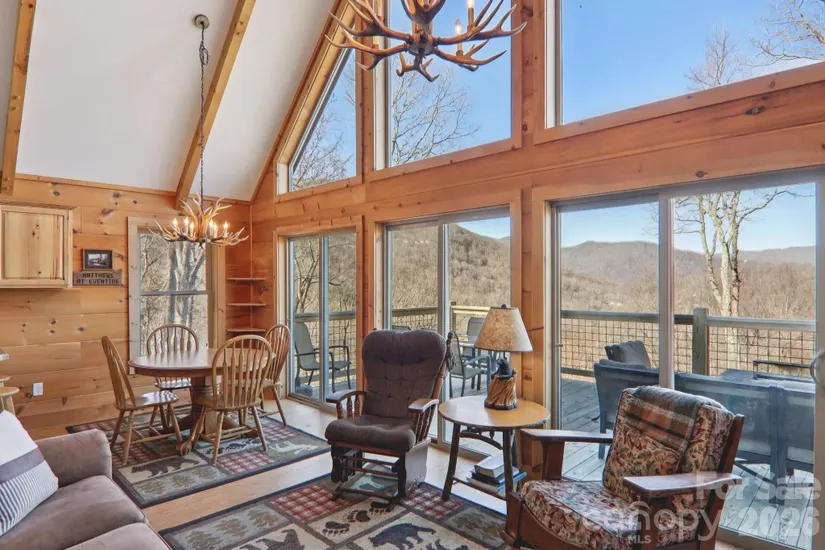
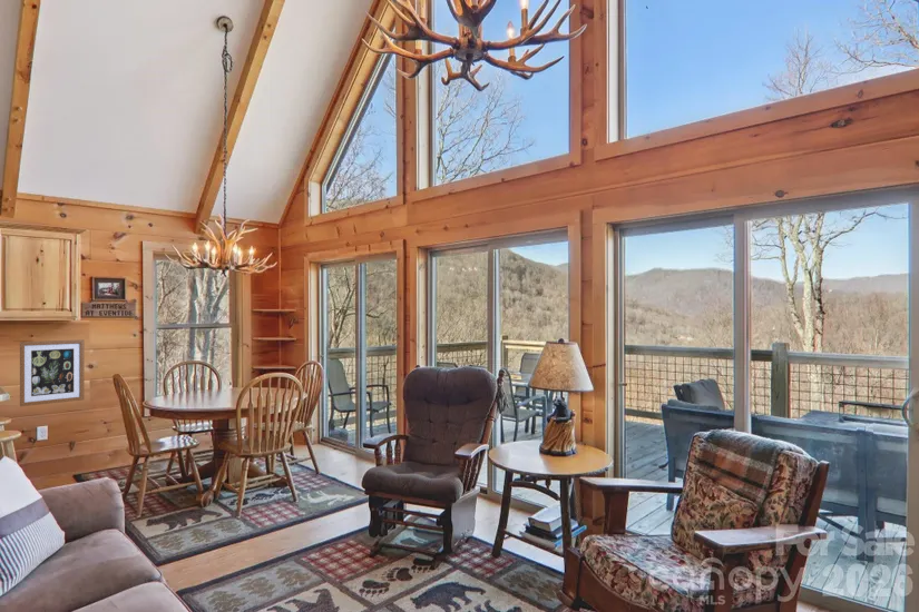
+ wall art [19,338,85,407]
